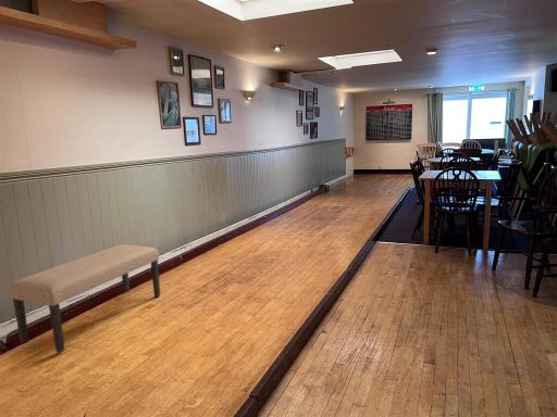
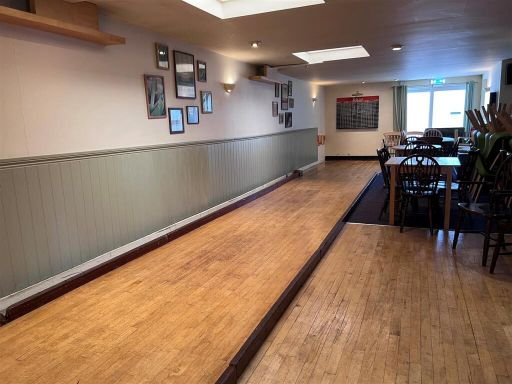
- bench [8,243,161,354]
